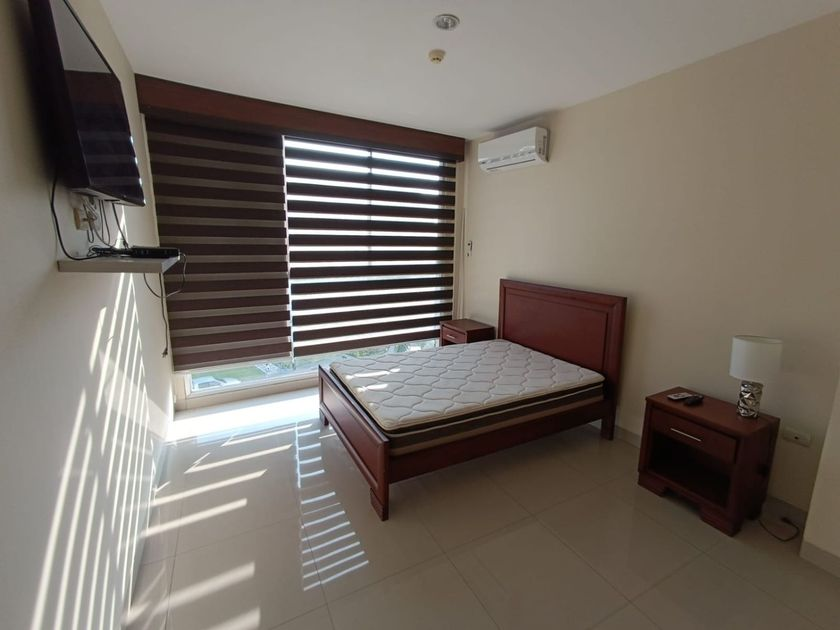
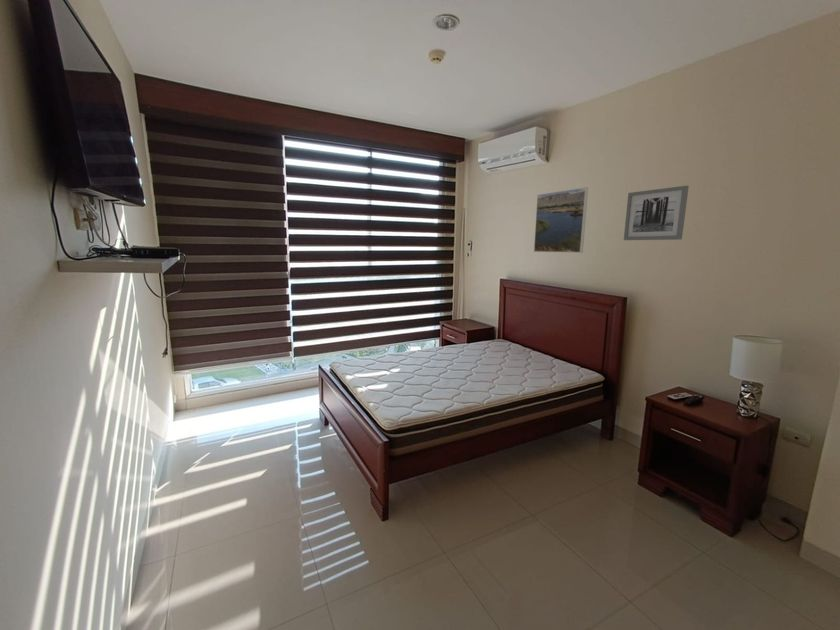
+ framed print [533,186,589,254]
+ wall art [623,185,690,241]
